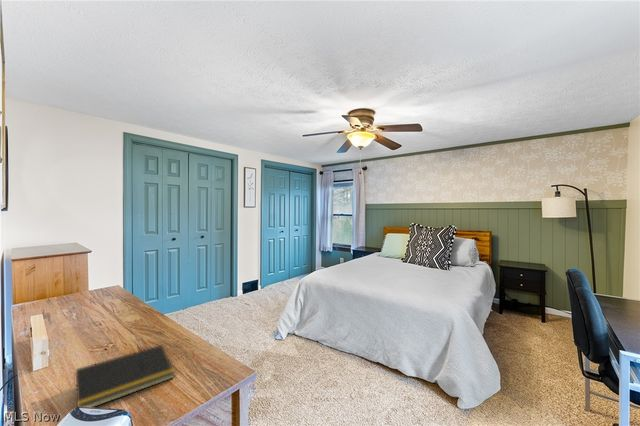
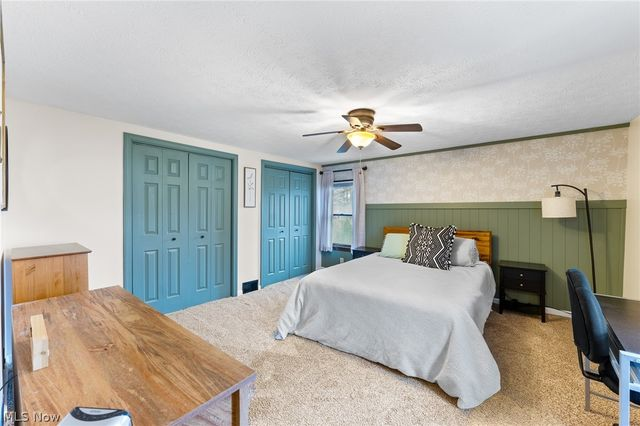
- notepad [72,344,176,408]
